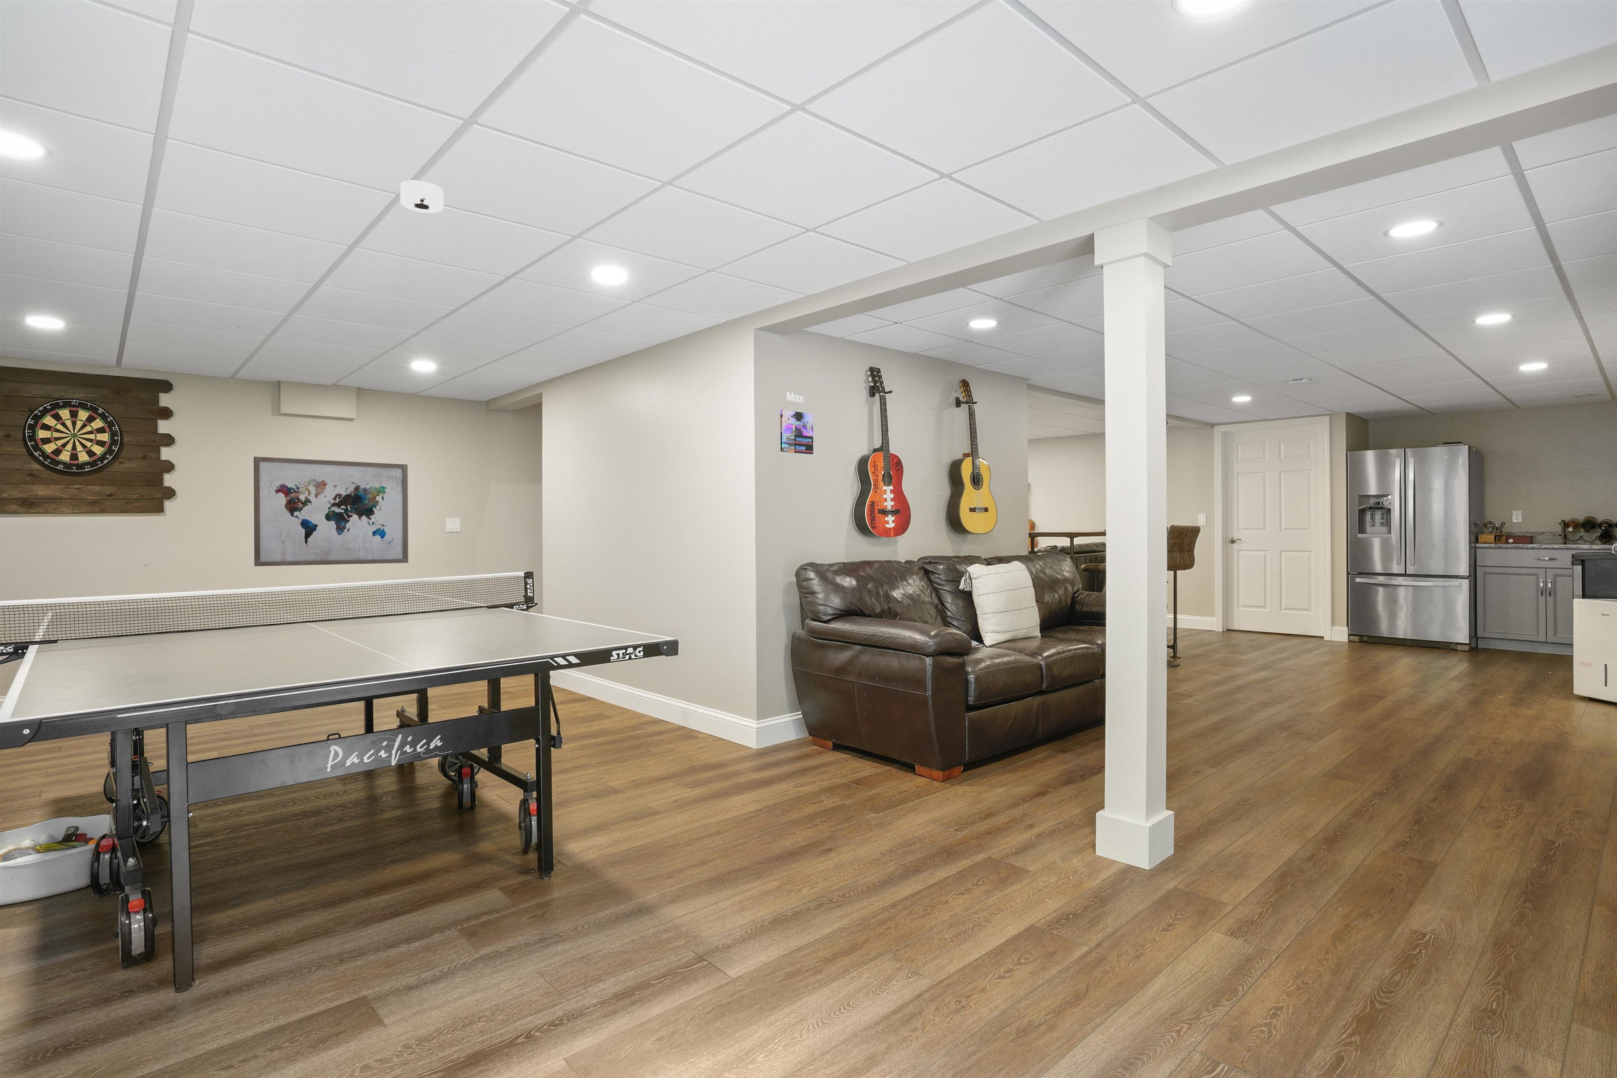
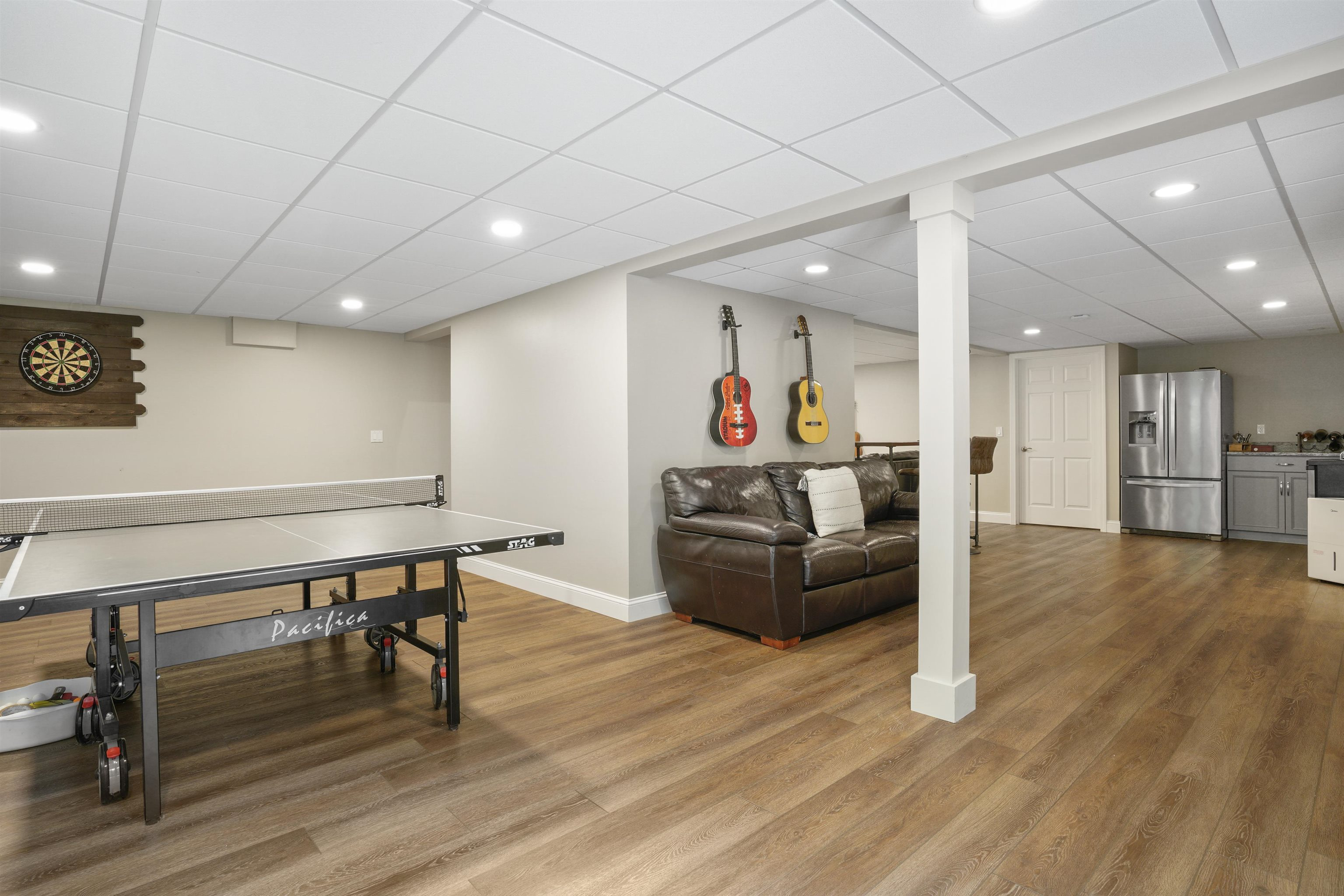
- album cover [780,391,813,455]
- smoke detector [399,179,444,214]
- wall art [253,456,409,567]
